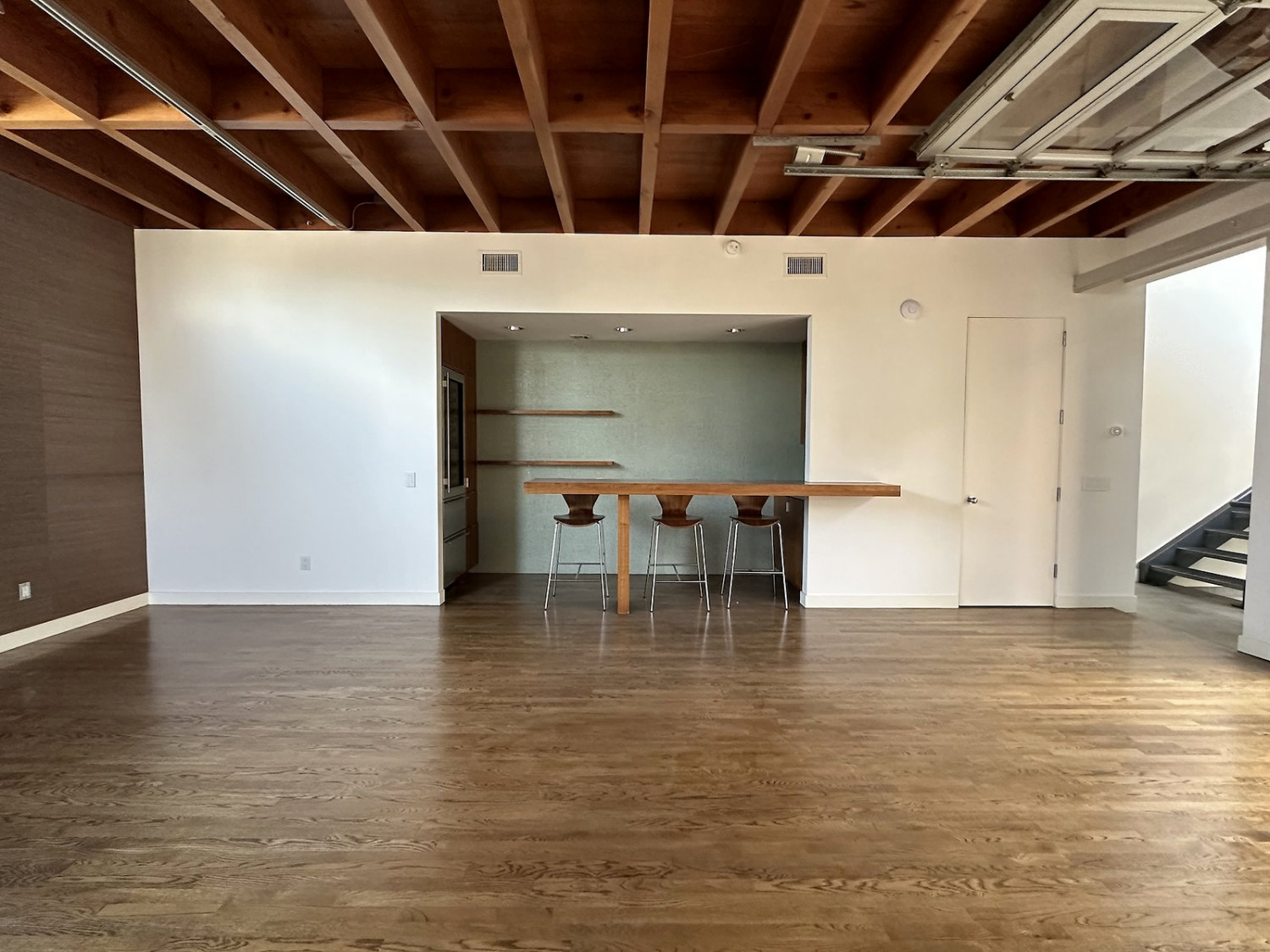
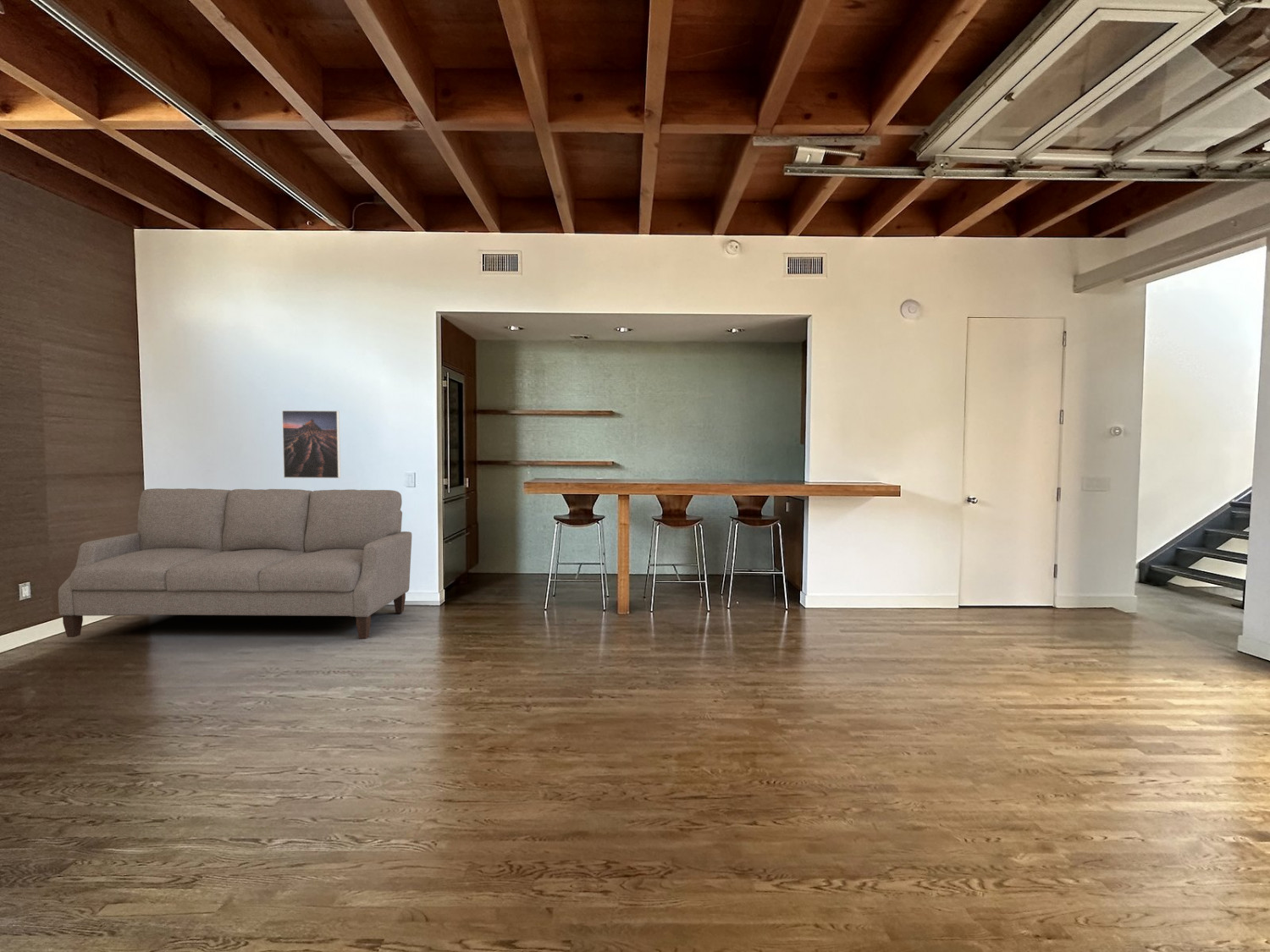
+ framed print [281,410,341,479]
+ sofa [58,487,412,640]
